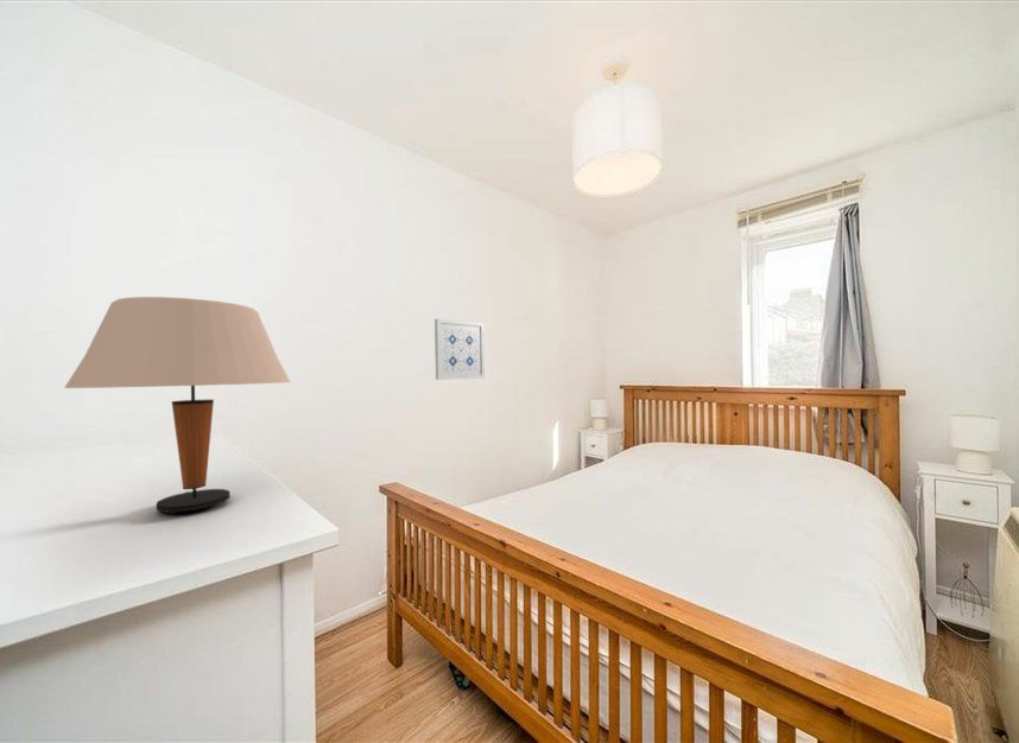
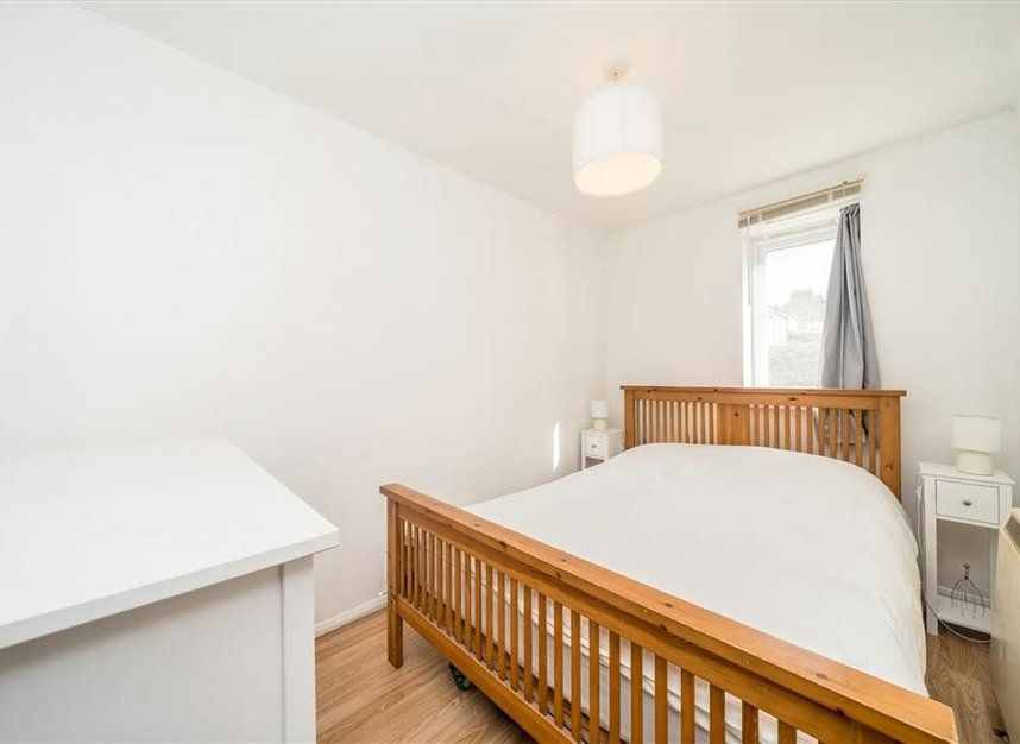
- table lamp [63,296,291,515]
- wall art [433,318,486,381]
